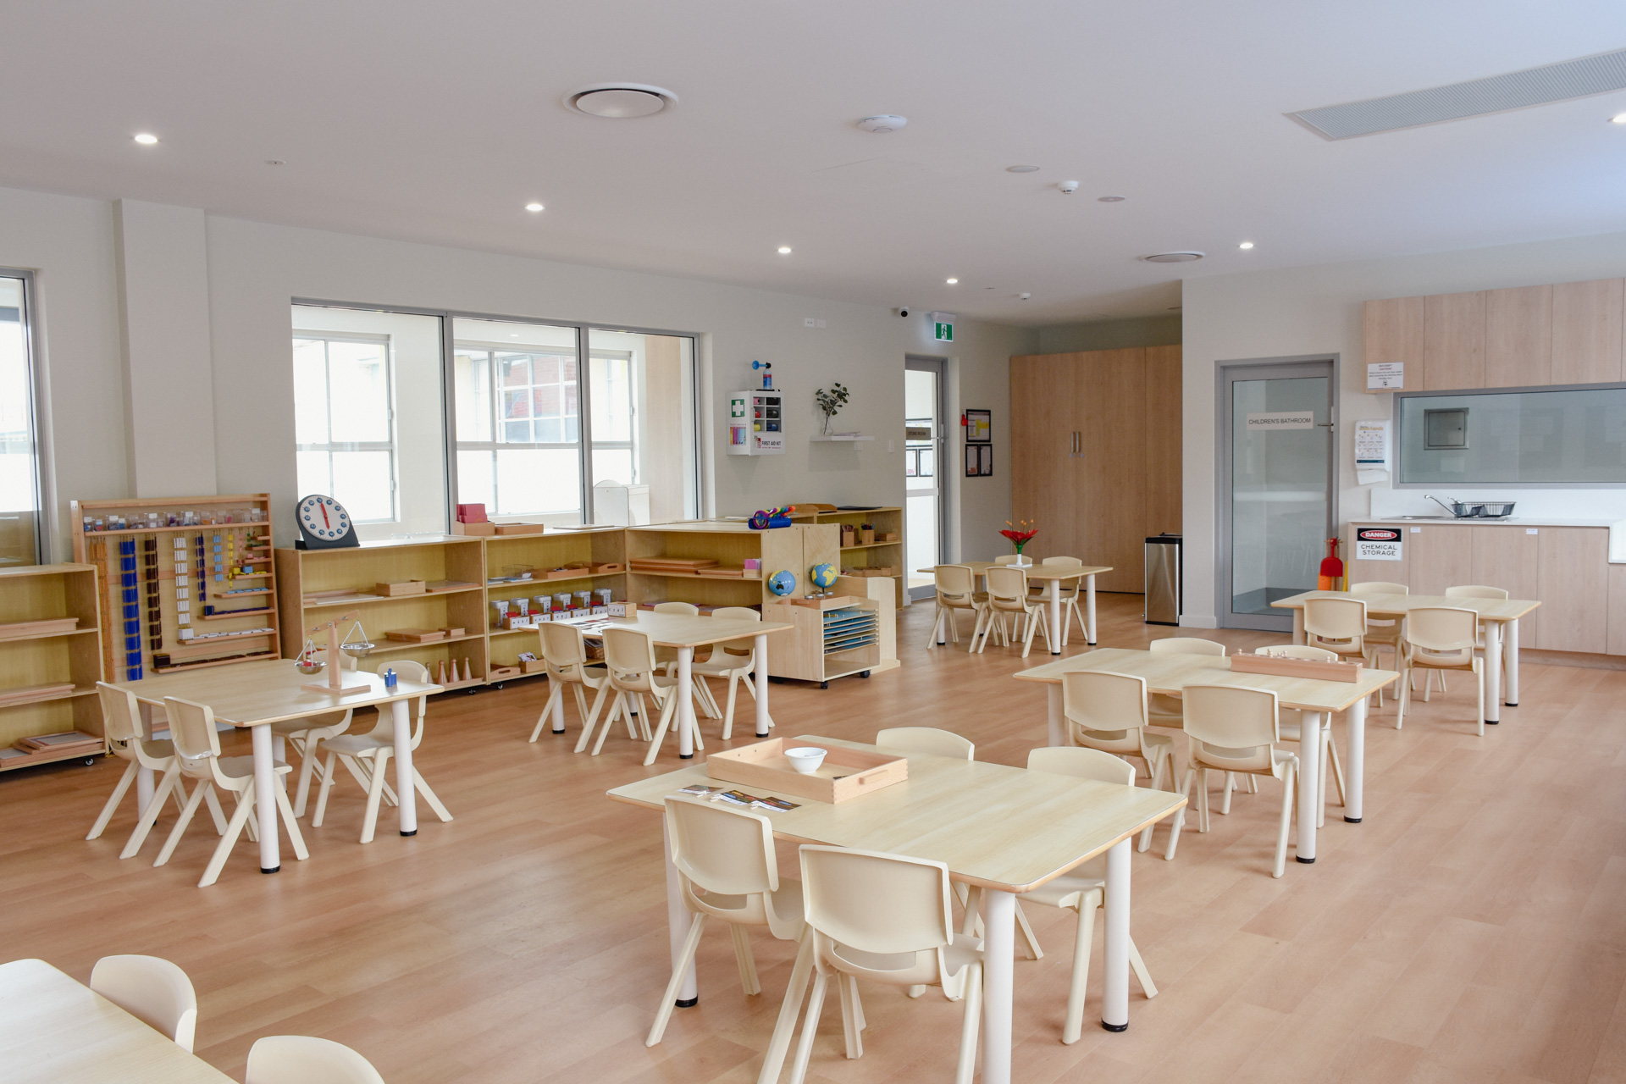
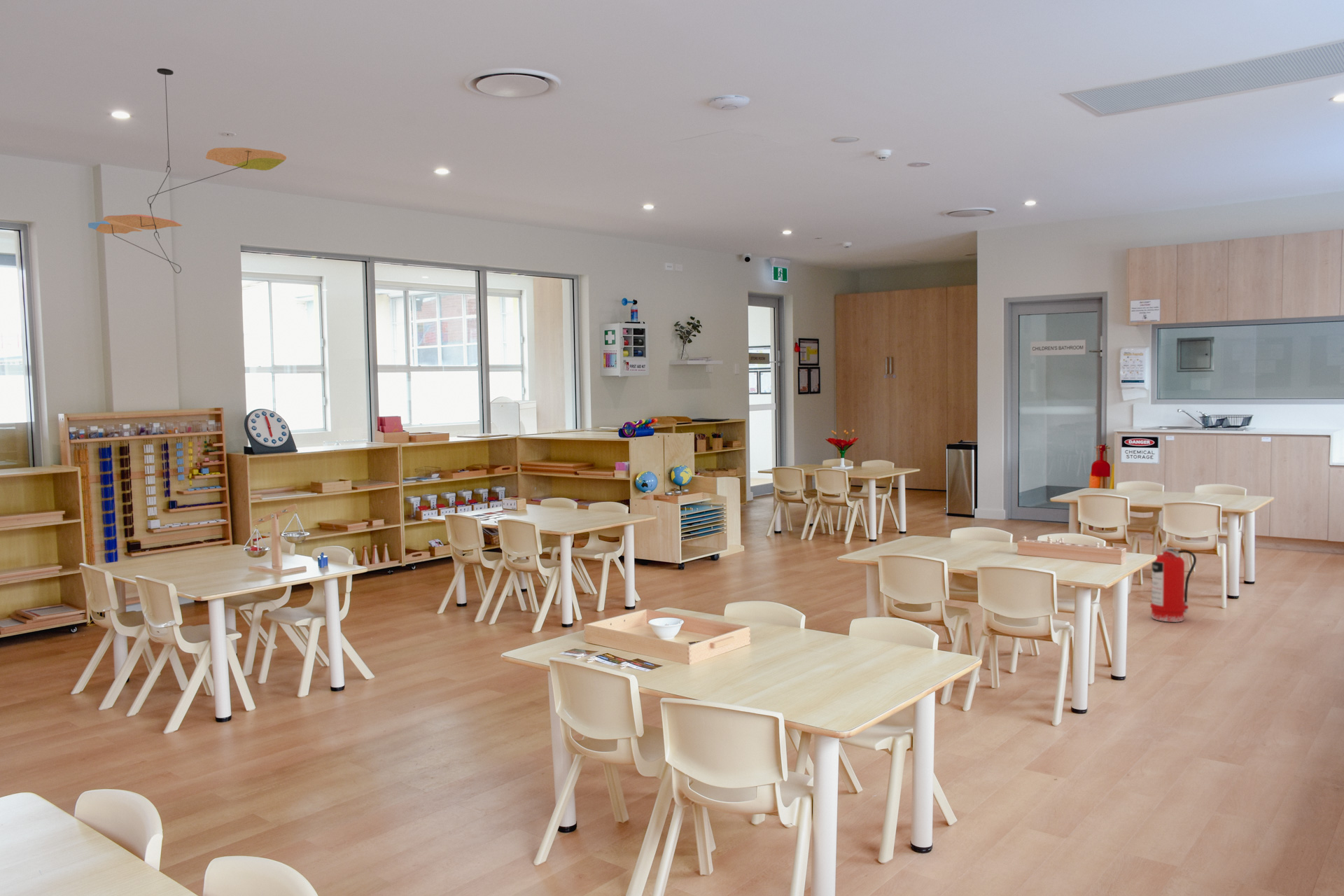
+ ceiling mobile [87,68,287,274]
+ fire extinguisher [1149,547,1197,623]
